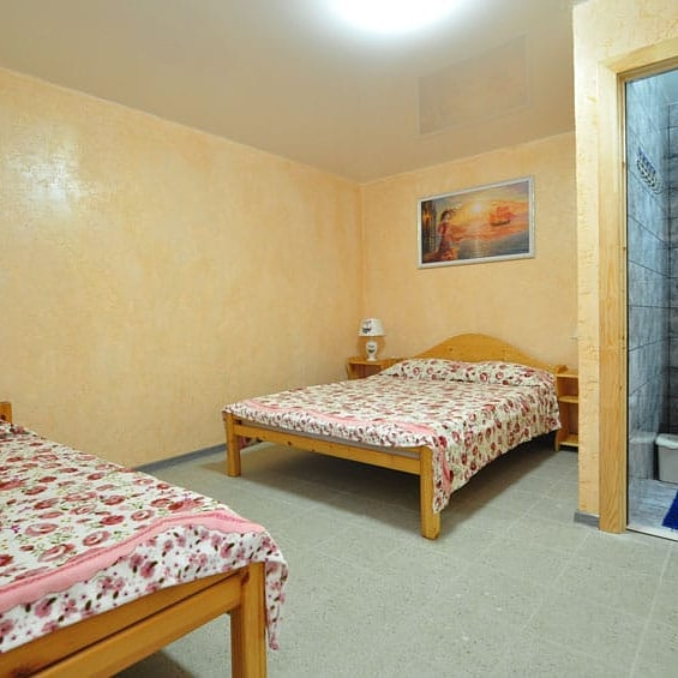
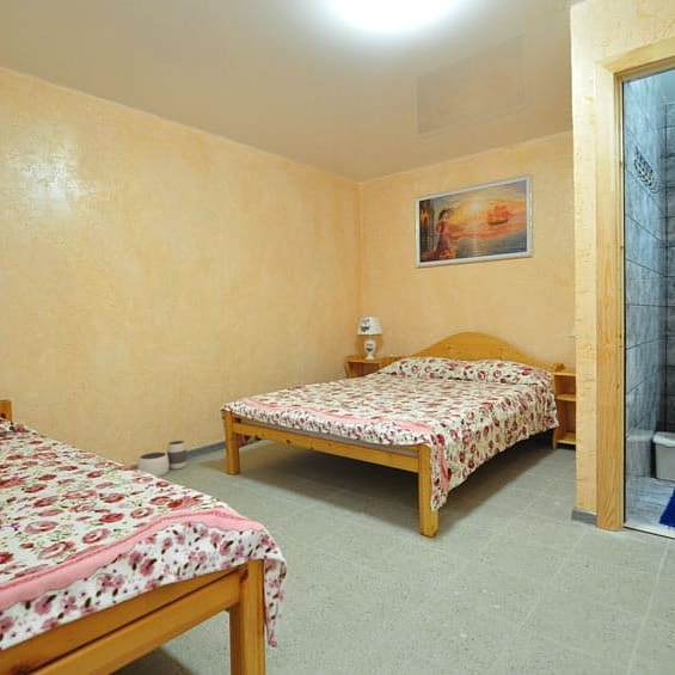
+ waste basket [137,440,188,478]
